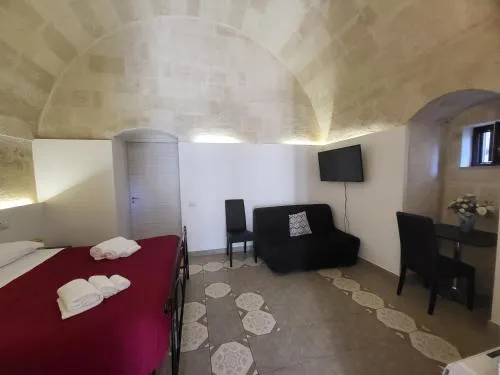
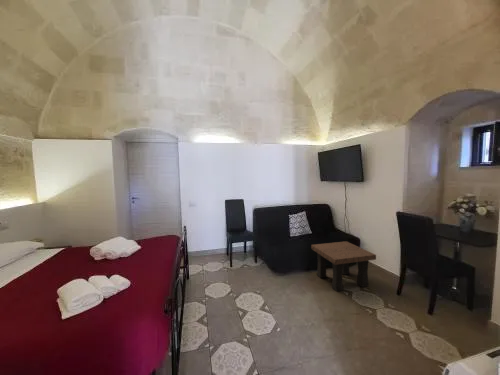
+ side table [310,240,377,292]
